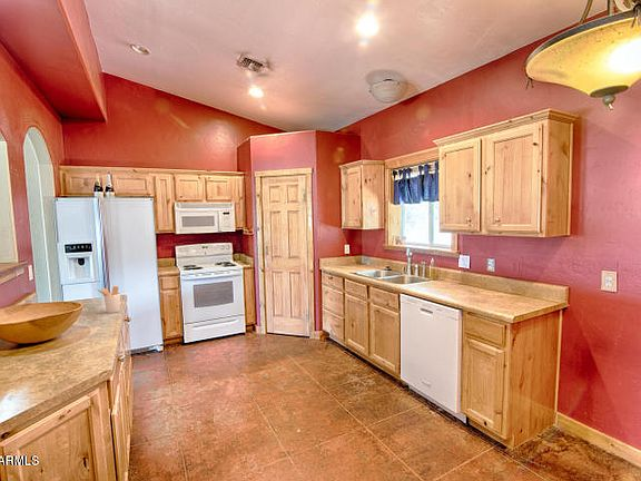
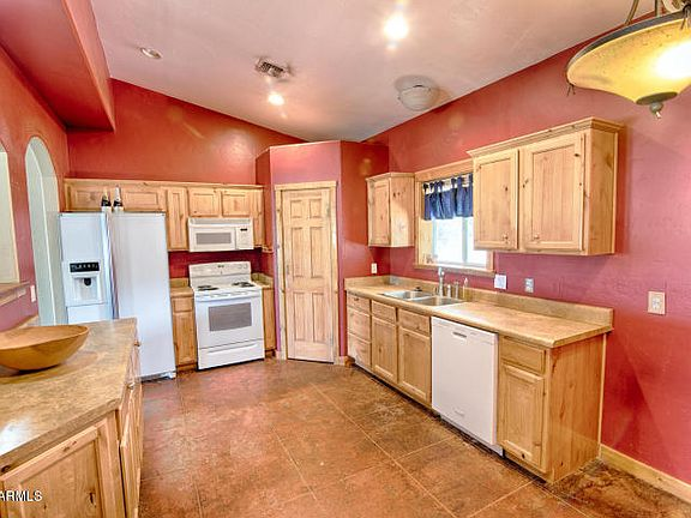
- utensil holder [96,285,121,314]
